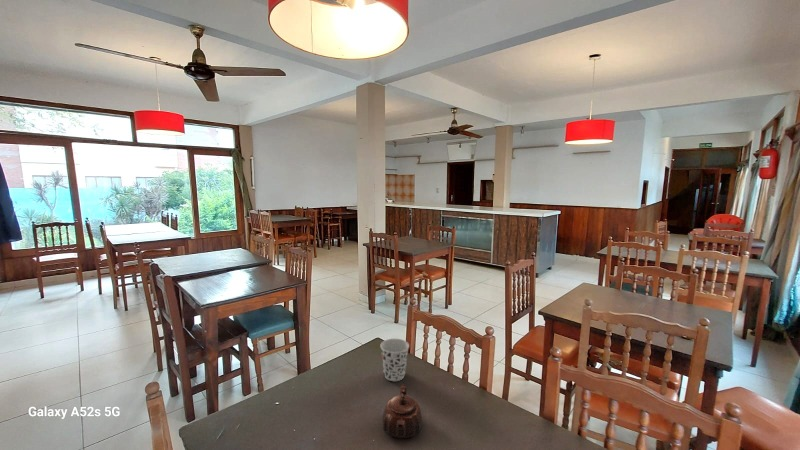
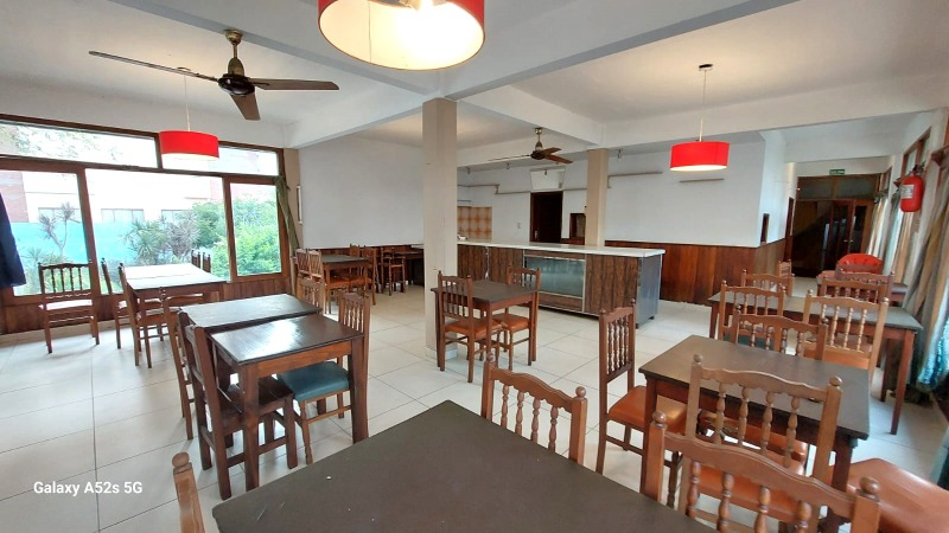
- teapot [382,383,423,439]
- cup [379,338,410,382]
